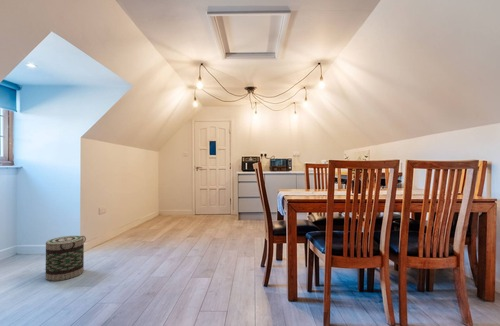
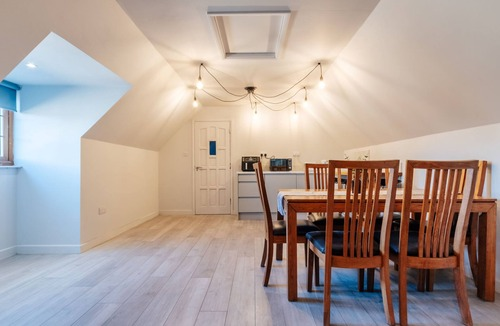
- basket [45,235,87,282]
